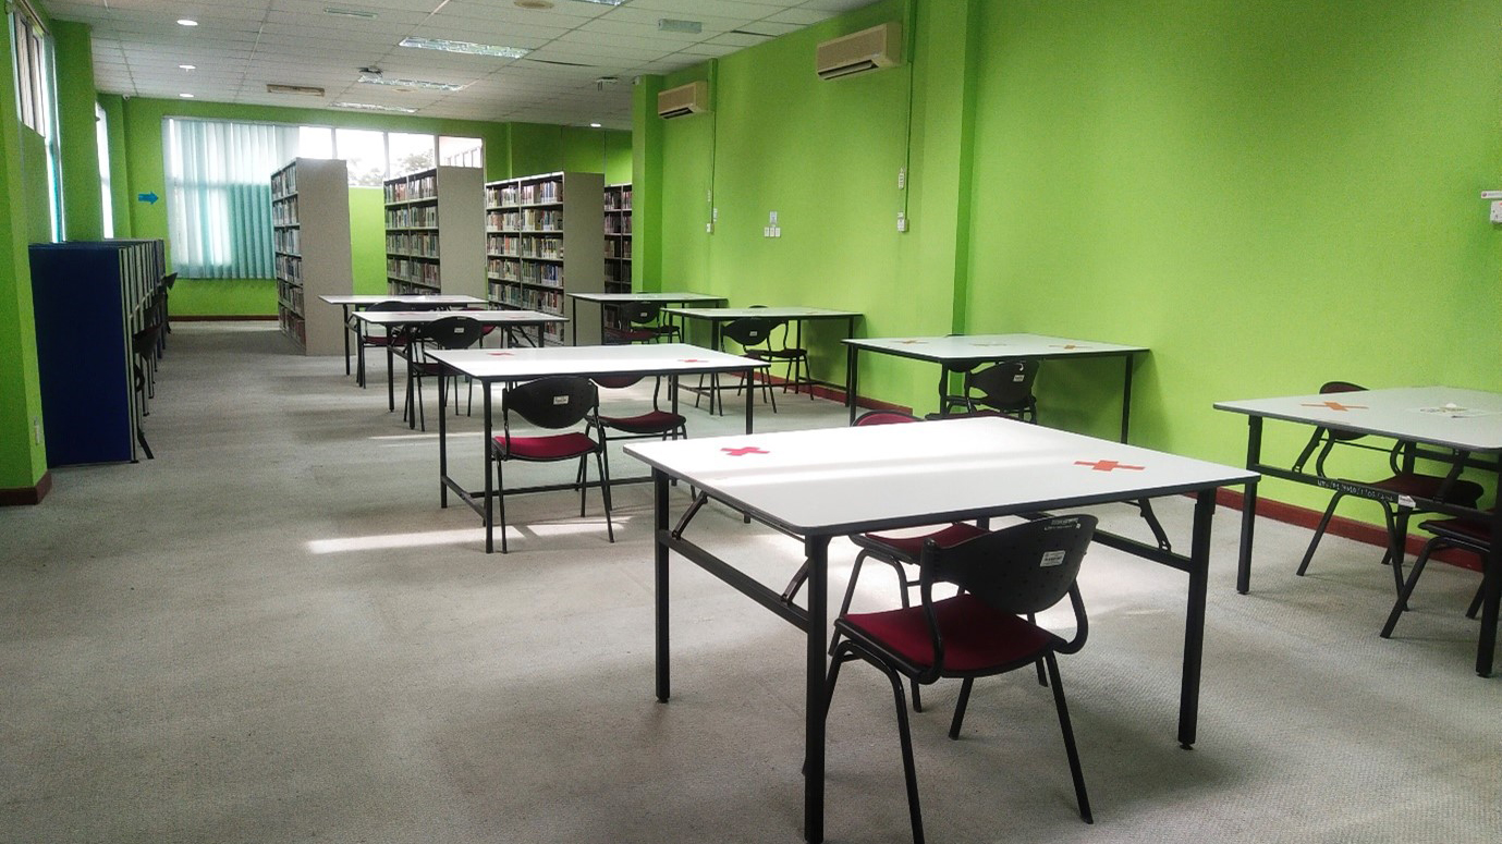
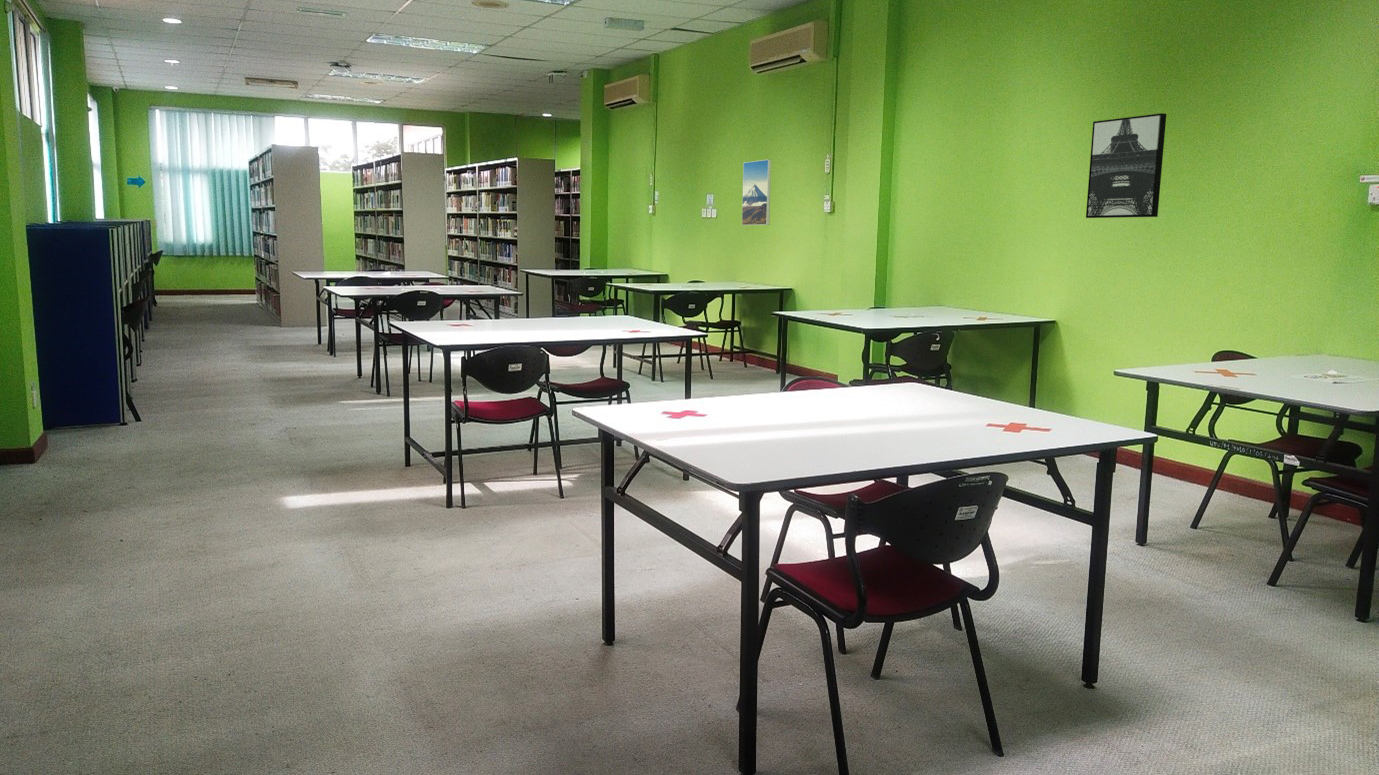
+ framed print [741,159,772,226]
+ wall art [1085,112,1167,219]
